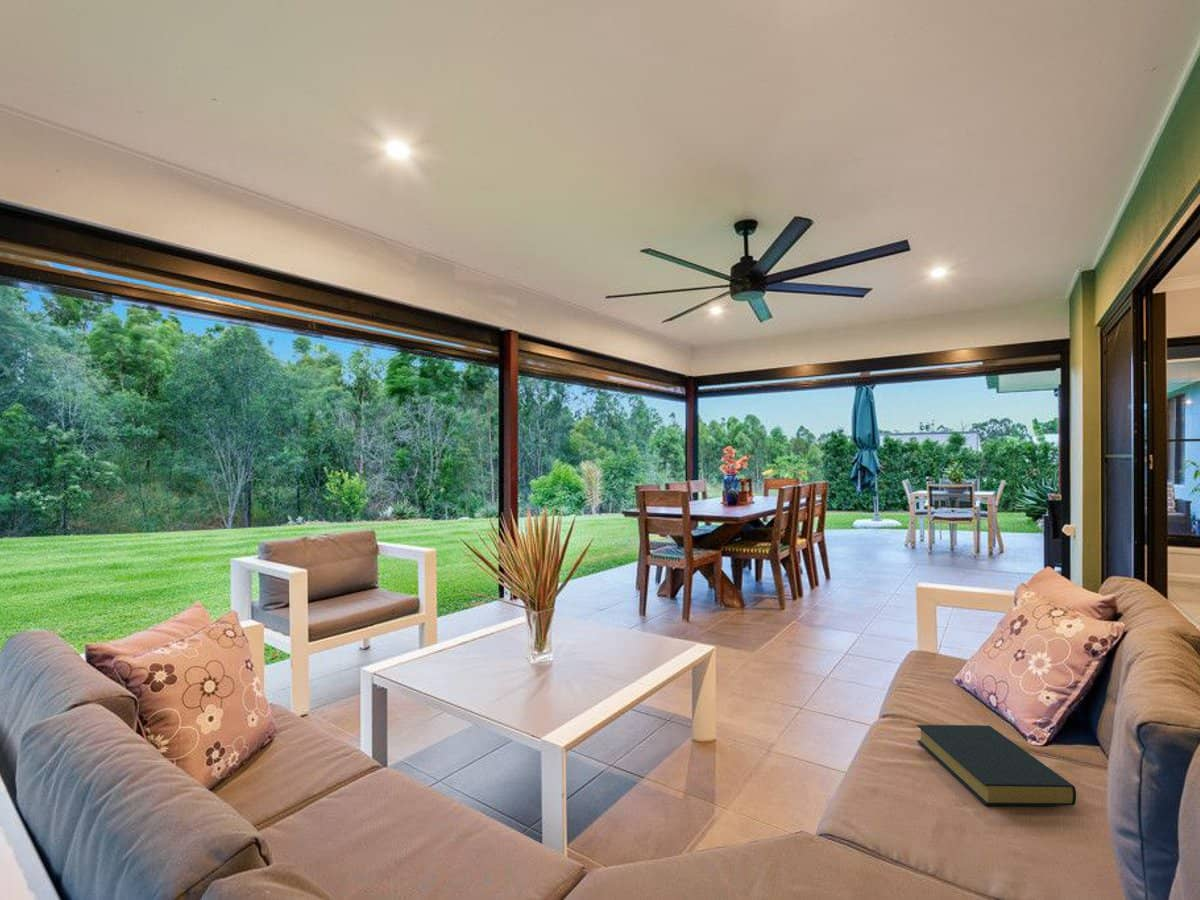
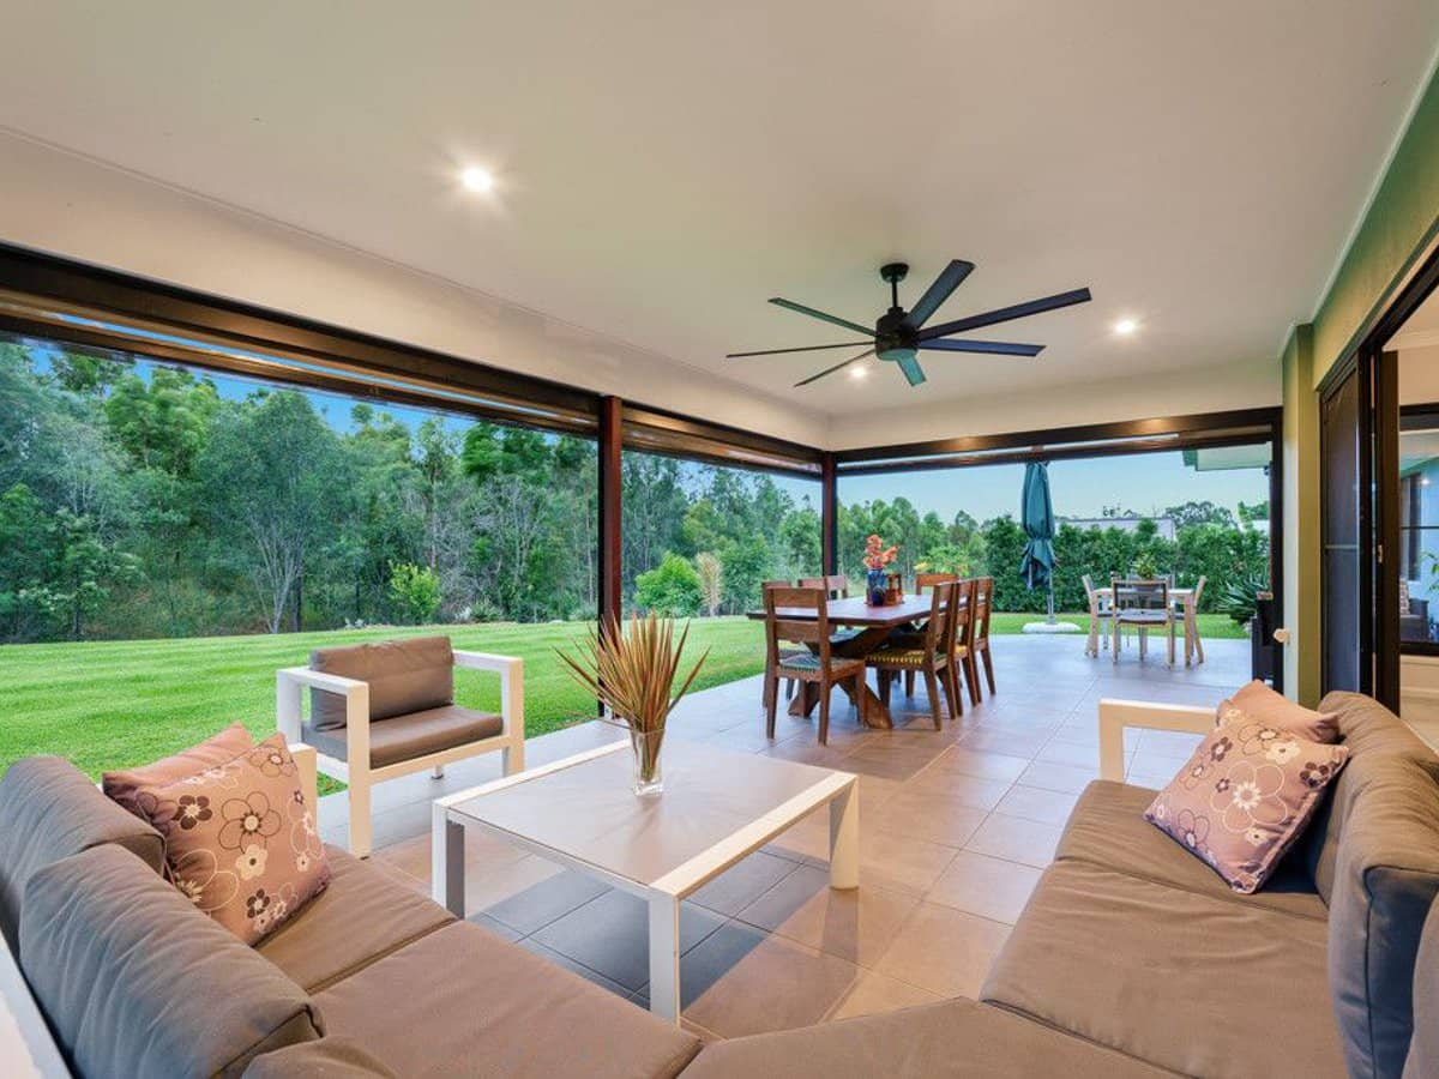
- hardback book [916,724,1077,807]
